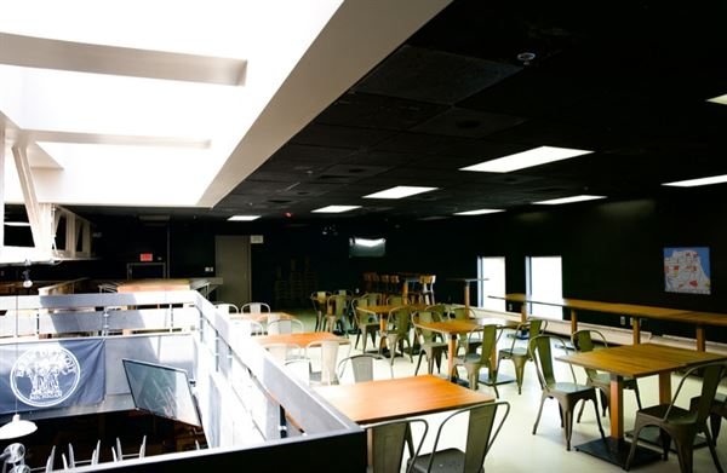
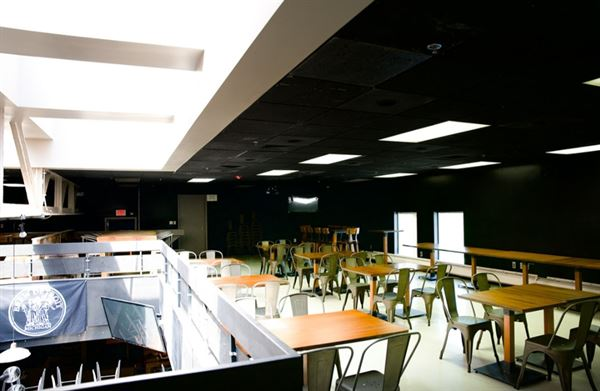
- wall art [662,246,712,296]
